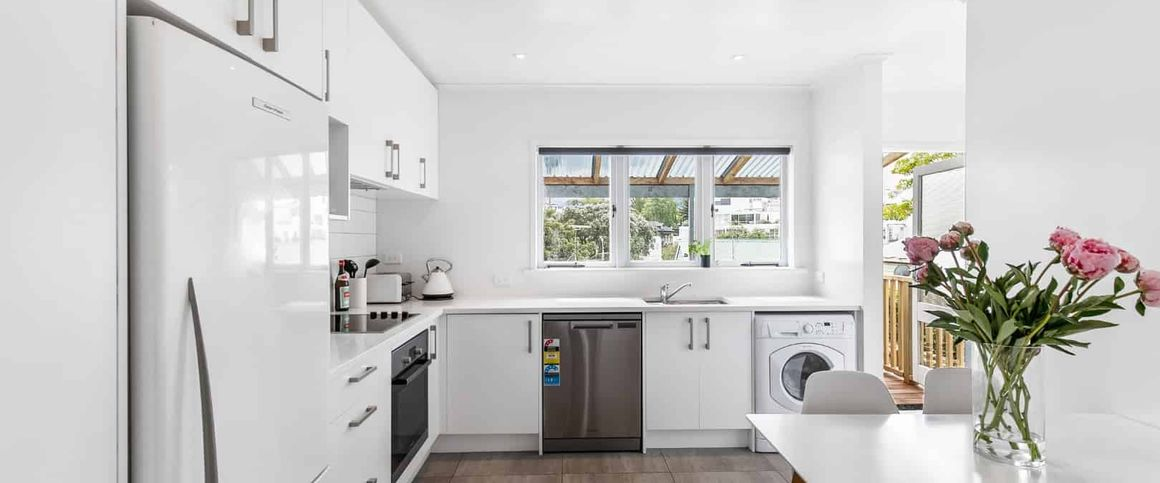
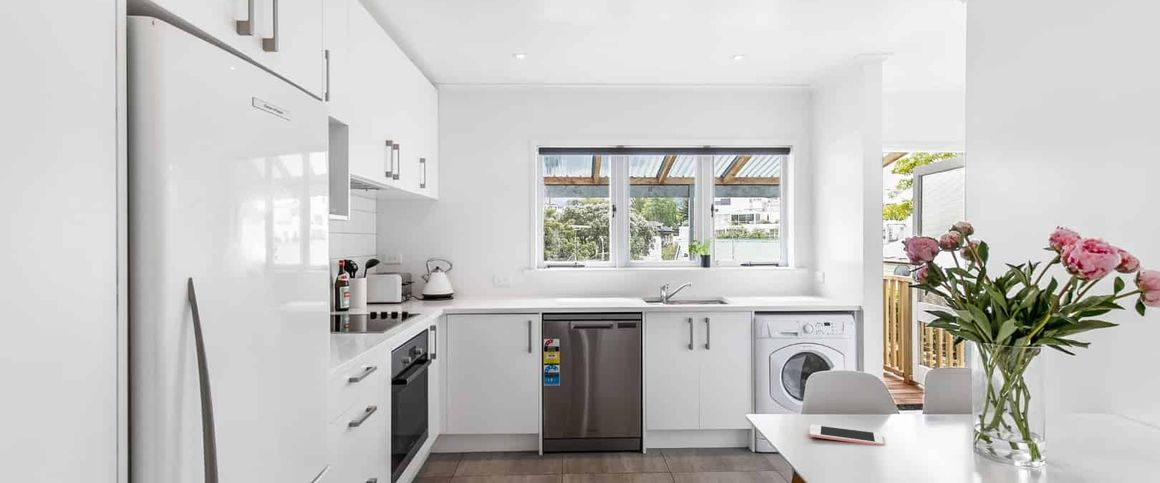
+ cell phone [809,424,885,446]
